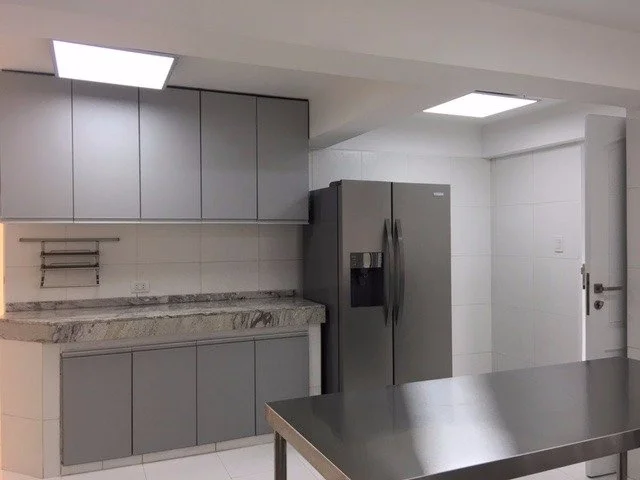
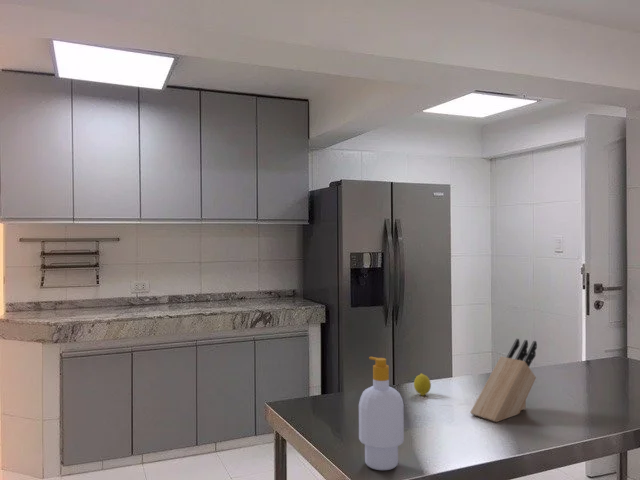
+ knife block [469,338,538,423]
+ soap bottle [358,356,405,471]
+ fruit [413,372,432,397]
